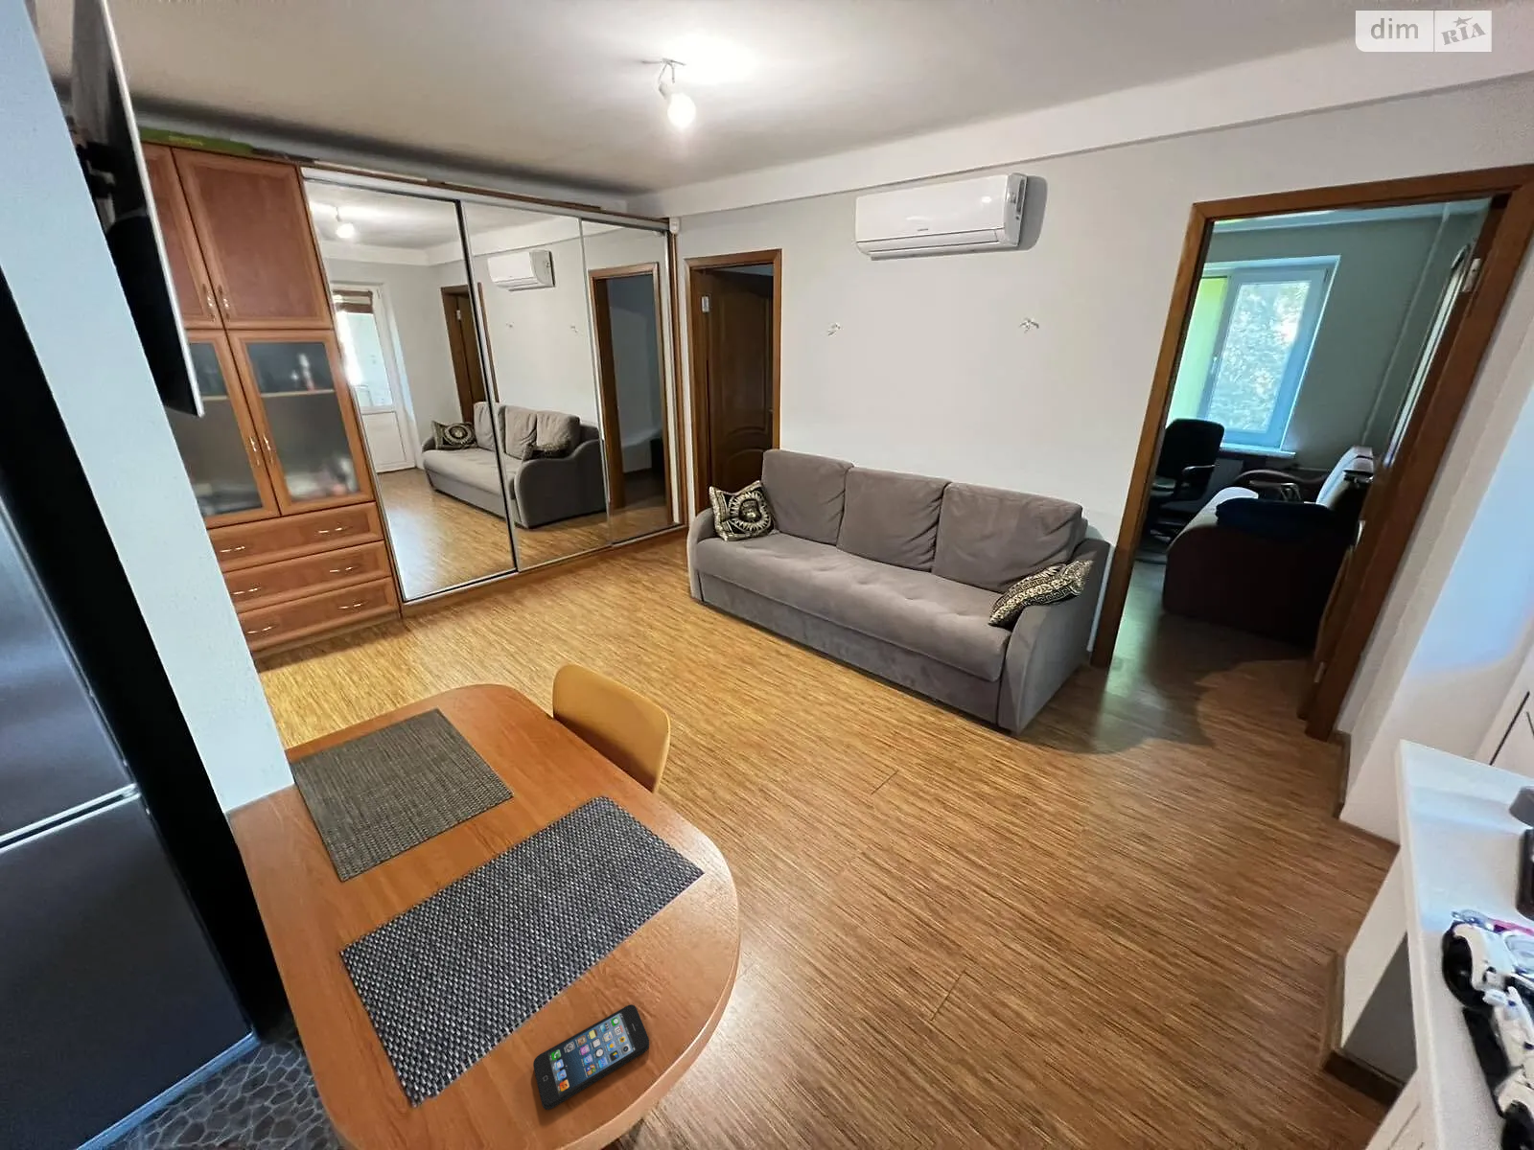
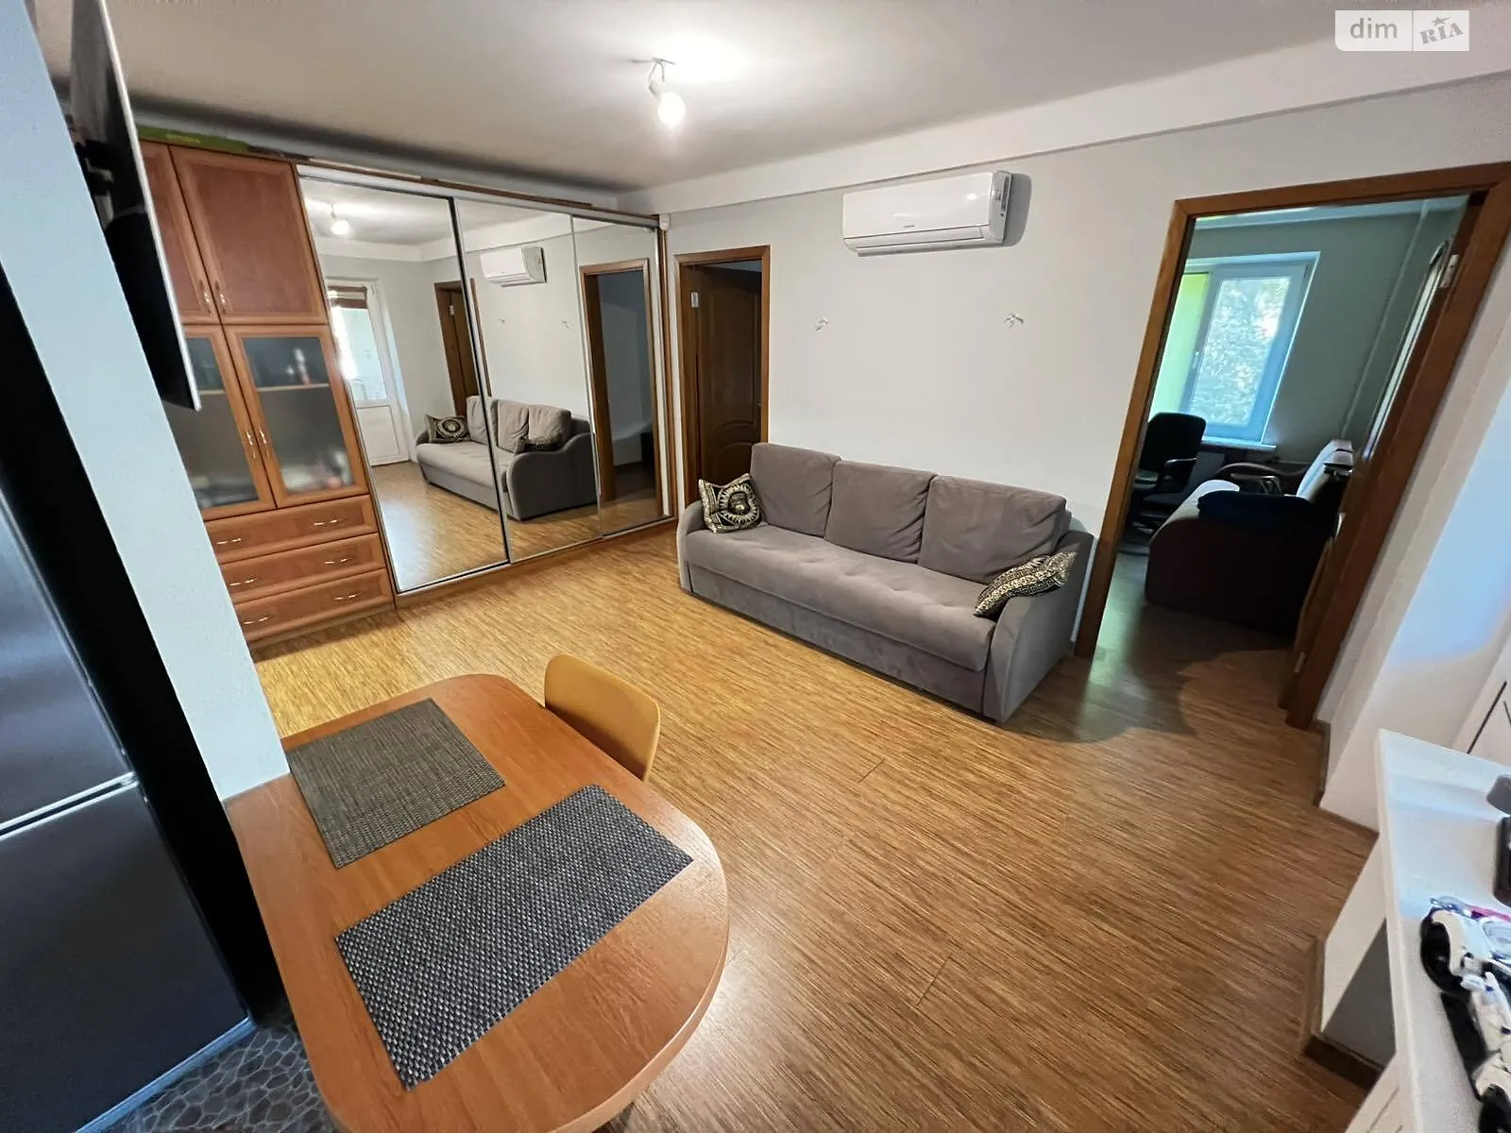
- smartphone [533,1004,650,1110]
